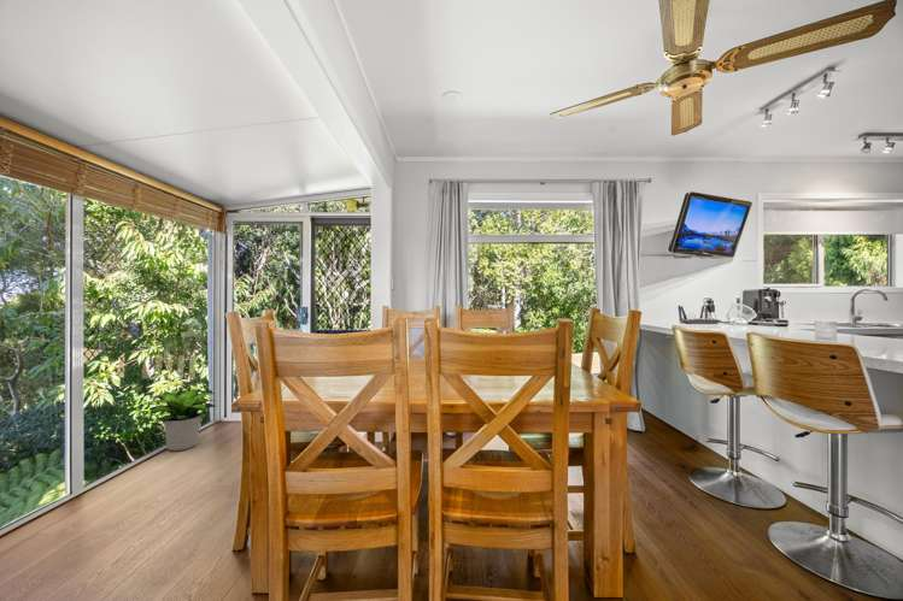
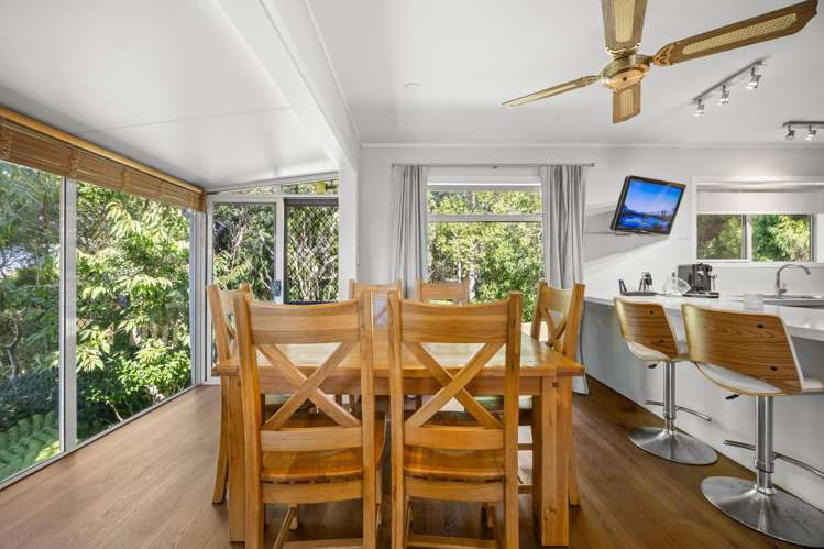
- potted plant [148,388,217,452]
